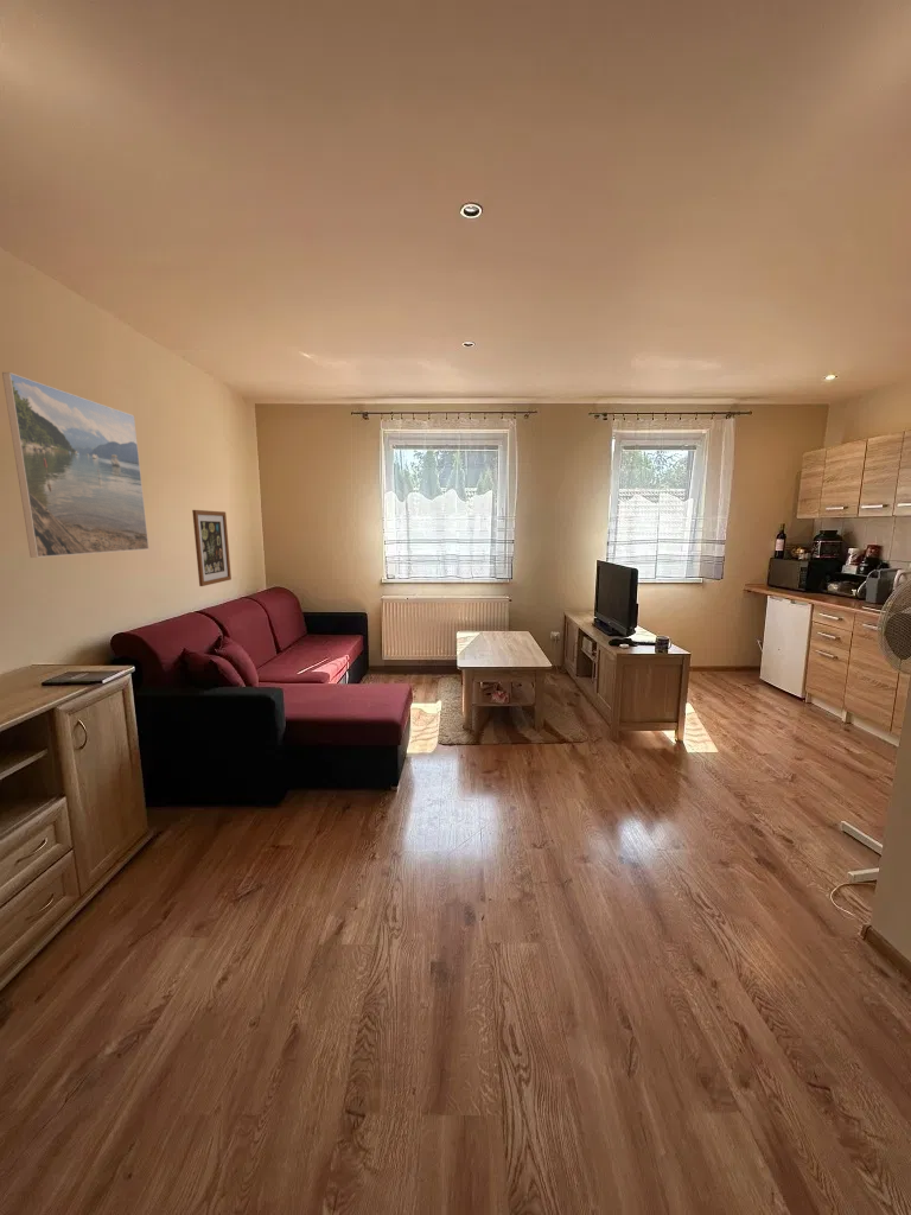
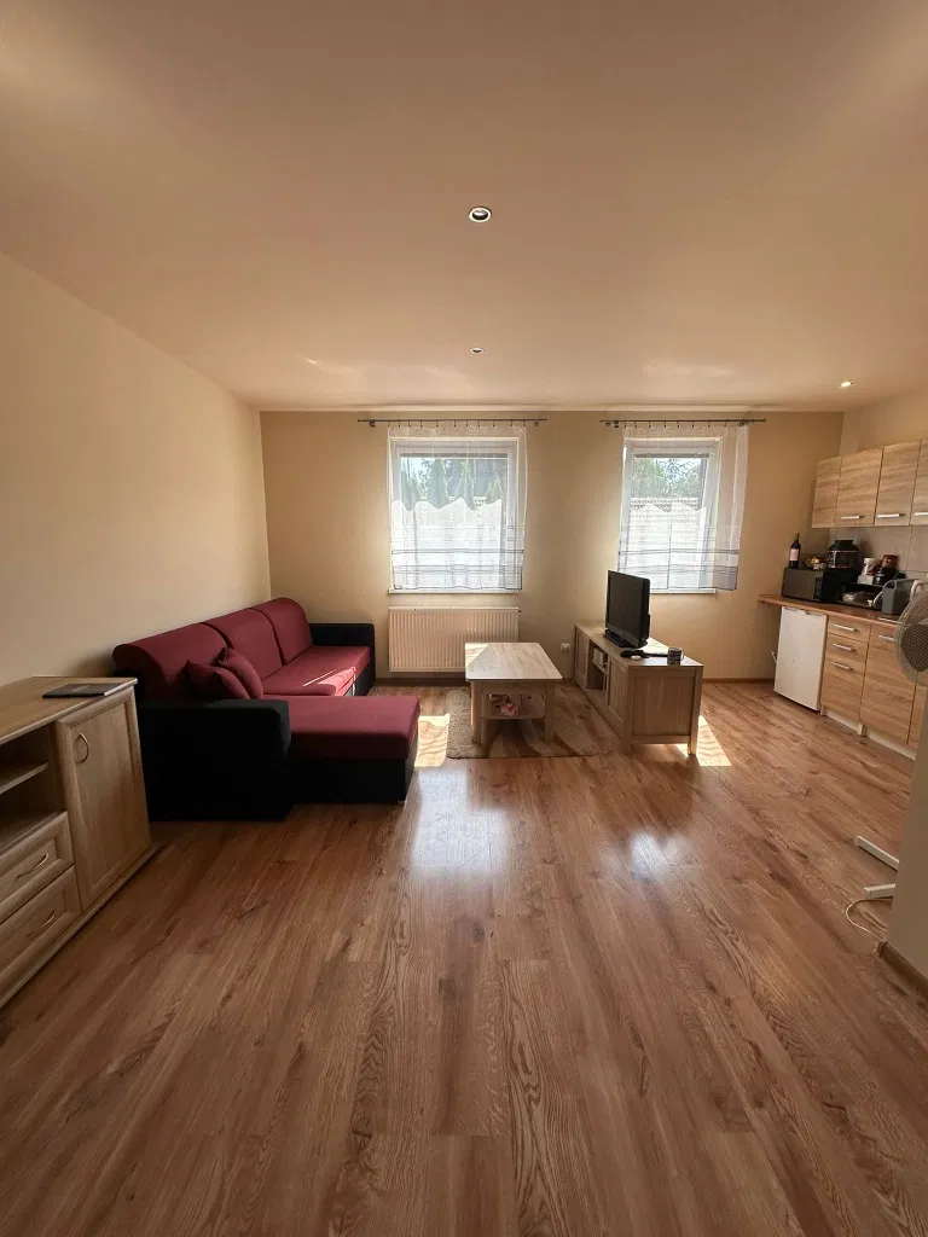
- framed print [1,371,151,559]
- wall art [191,509,232,587]
